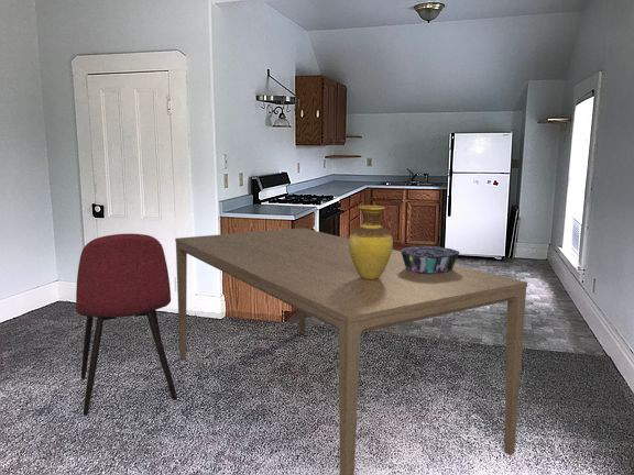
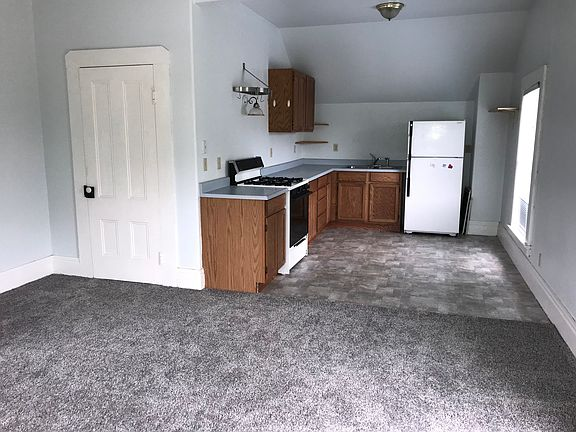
- dining table [174,227,528,475]
- decorative bowl [400,245,460,274]
- dining chair [75,233,178,417]
- vase [348,205,394,279]
